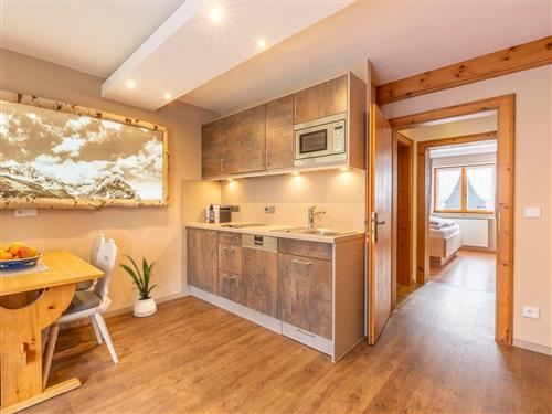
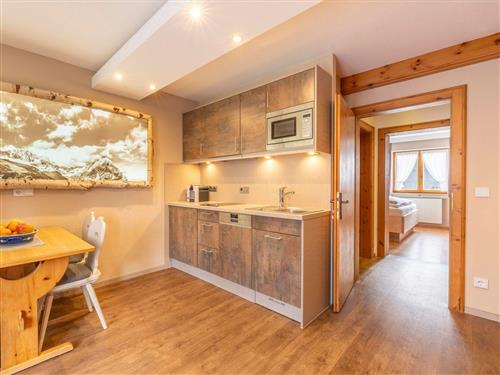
- house plant [118,254,161,318]
